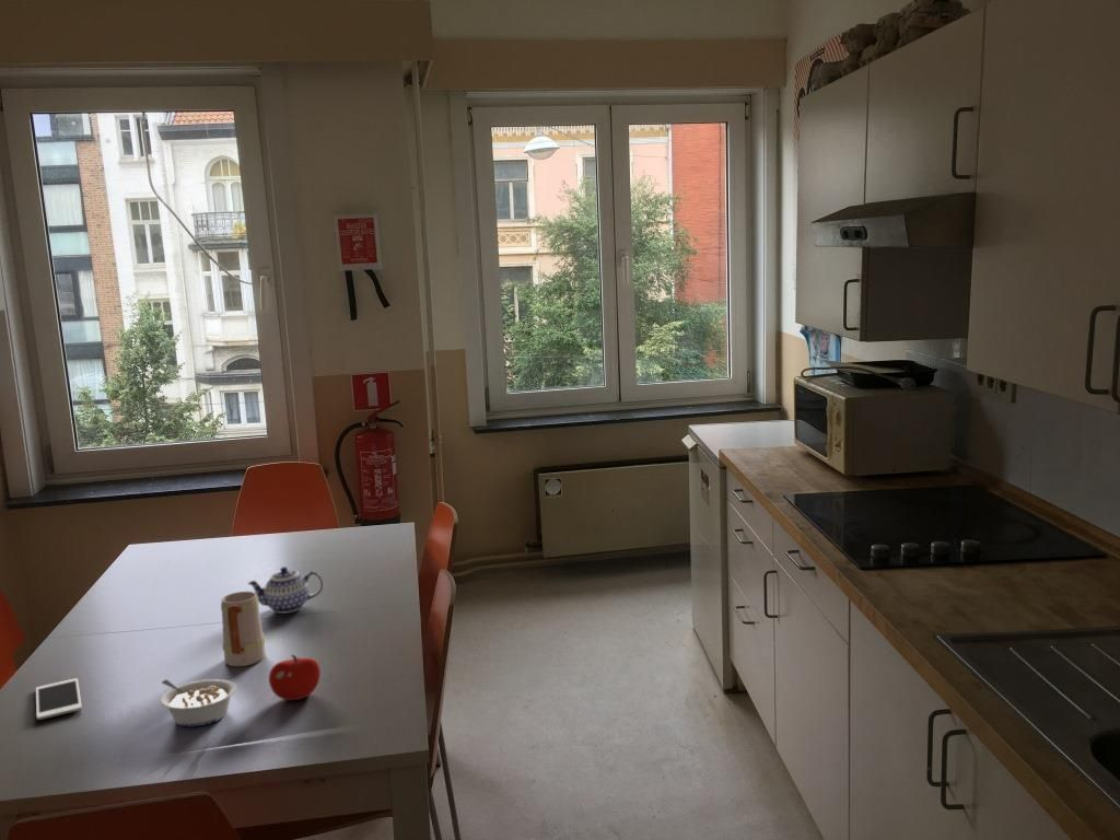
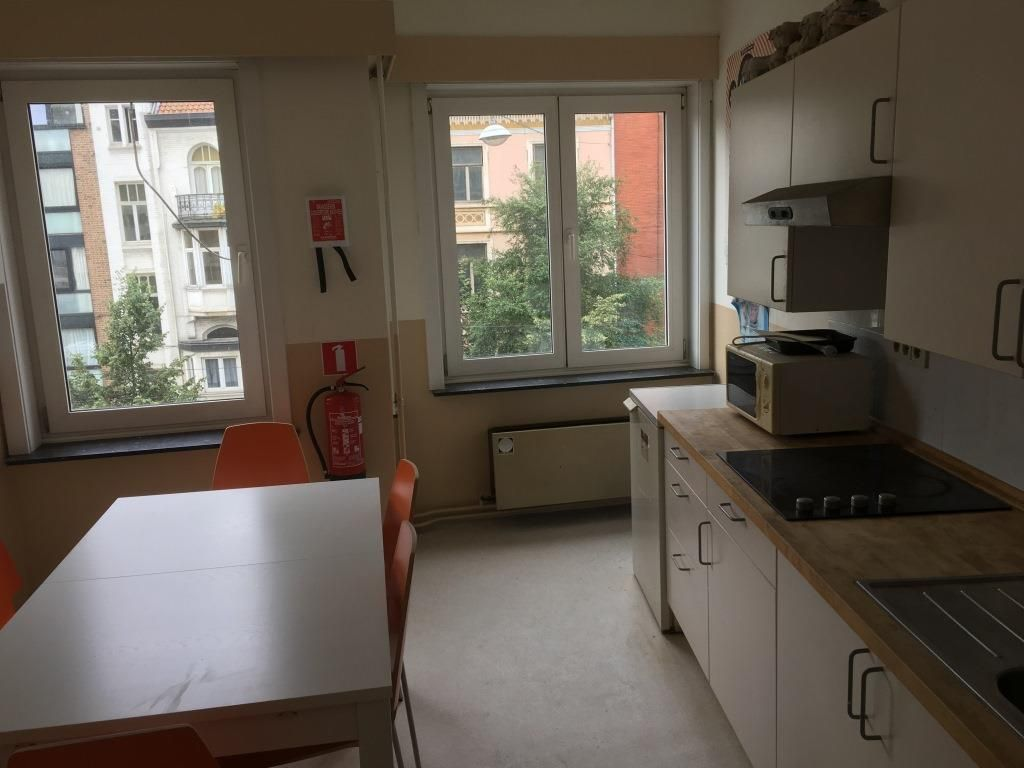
- mug [220,591,267,667]
- legume [160,678,237,727]
- cell phone [35,677,83,721]
- teapot [247,565,324,615]
- fruit [268,654,322,701]
